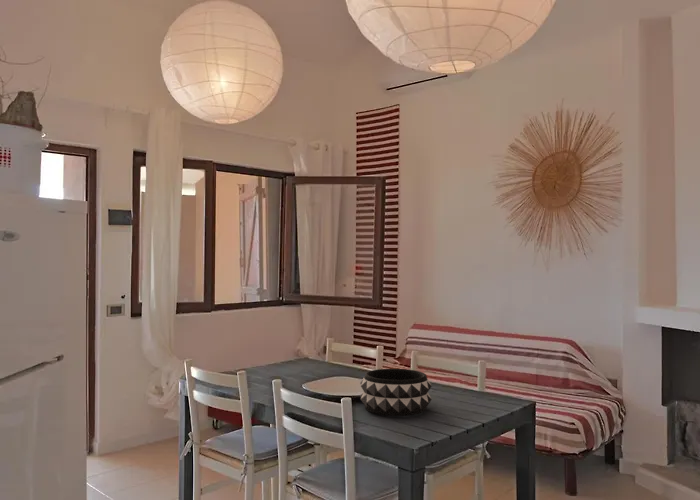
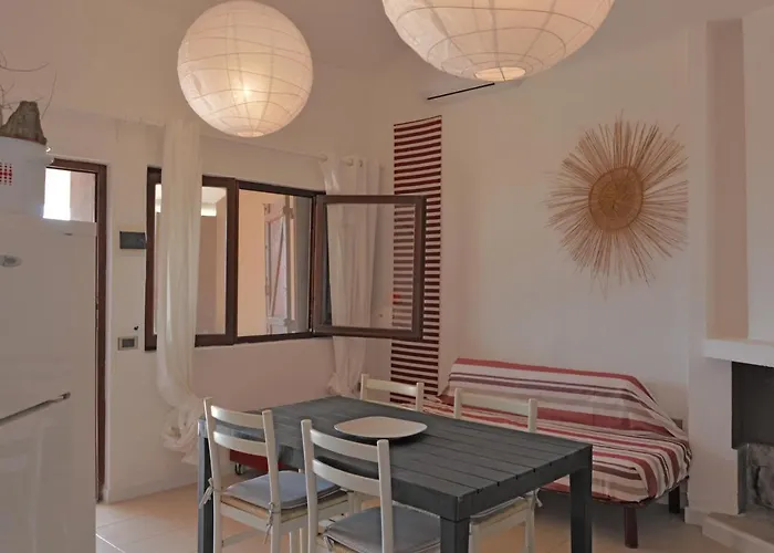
- decorative bowl [359,368,433,417]
